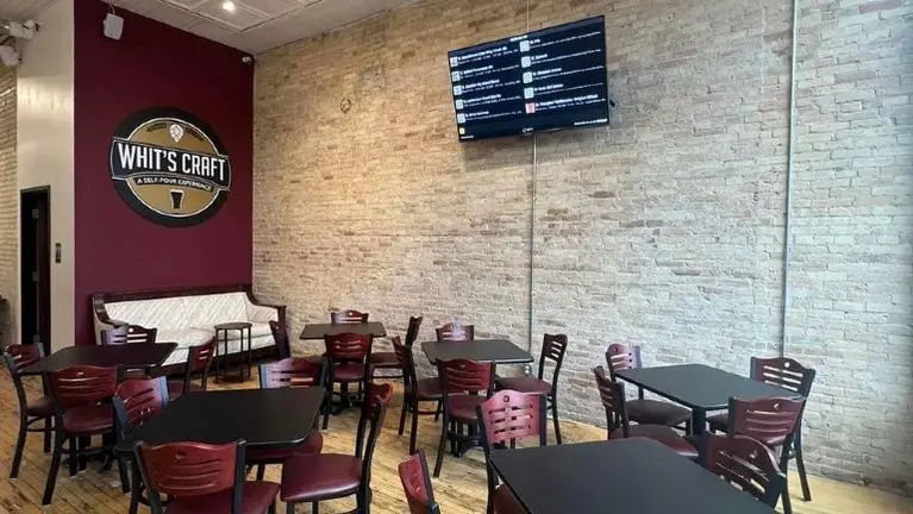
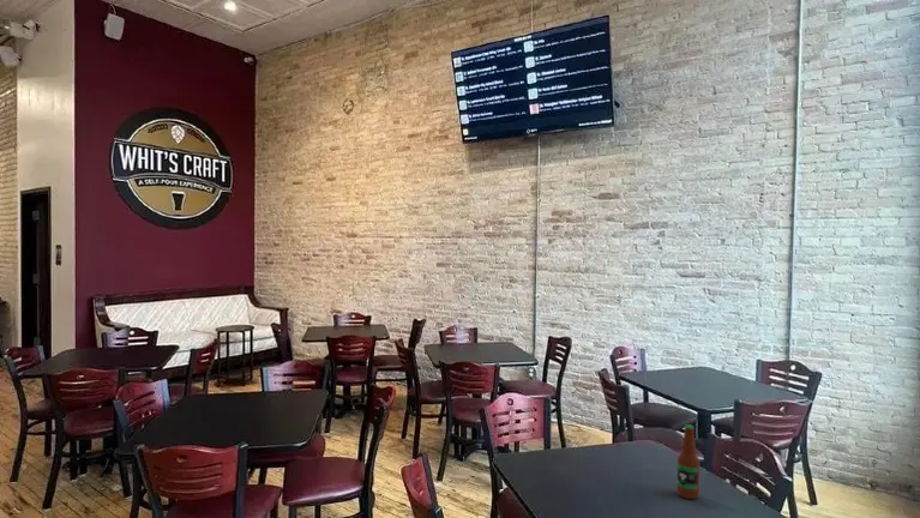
+ bottle [675,423,700,500]
